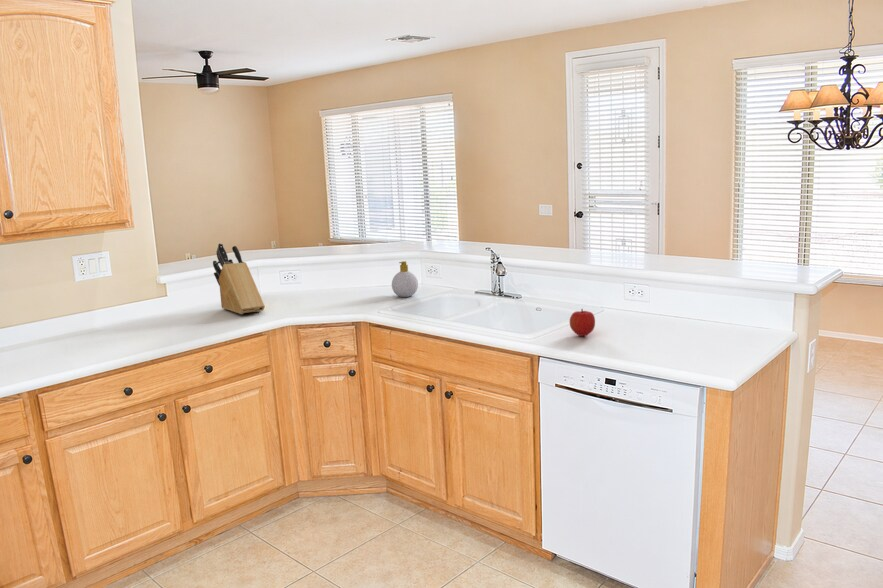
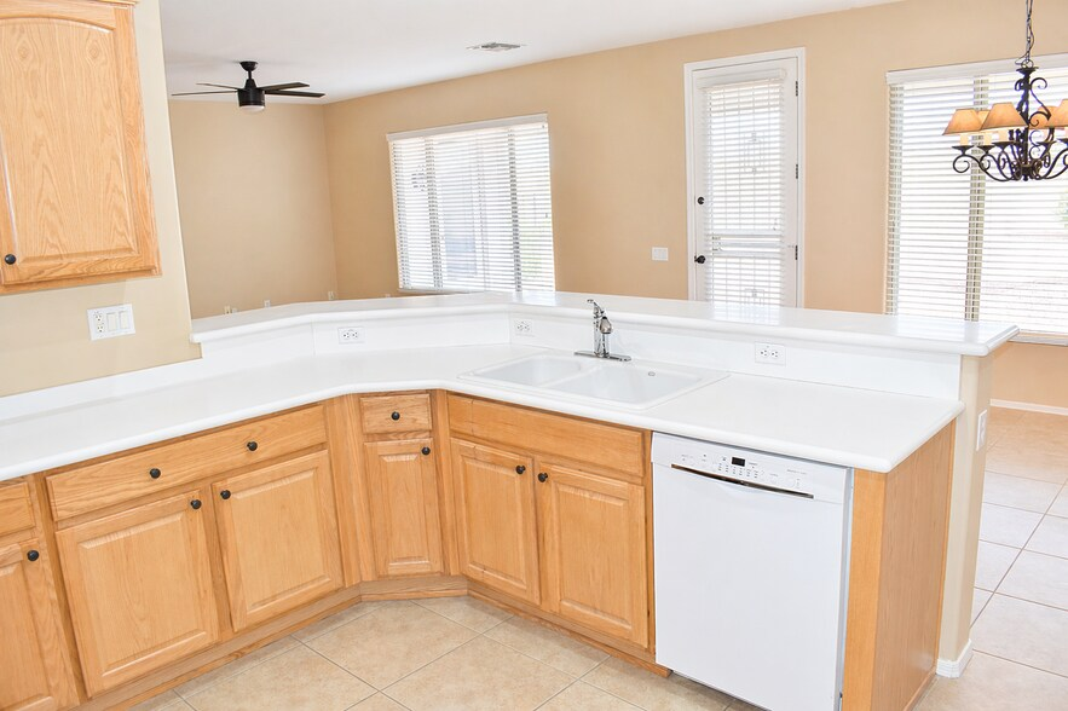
- soap bottle [391,260,419,298]
- fruit [569,308,596,337]
- knife block [212,242,266,315]
